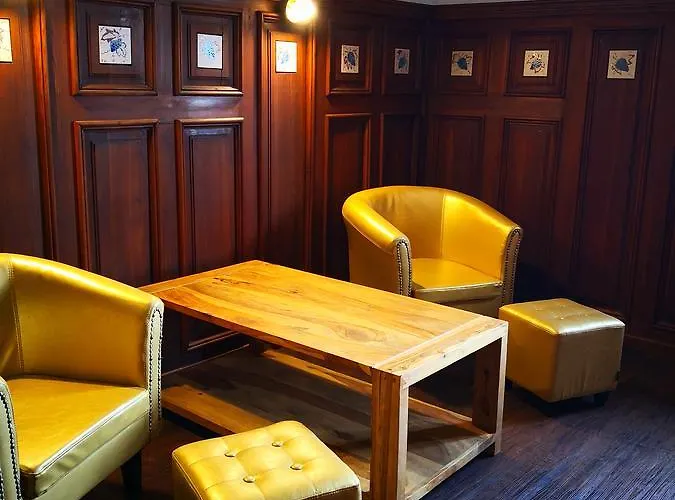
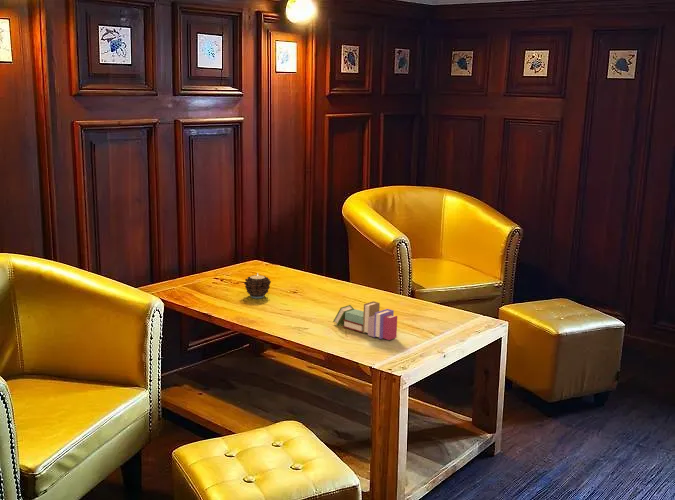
+ candle [243,273,272,299]
+ book [332,300,398,341]
